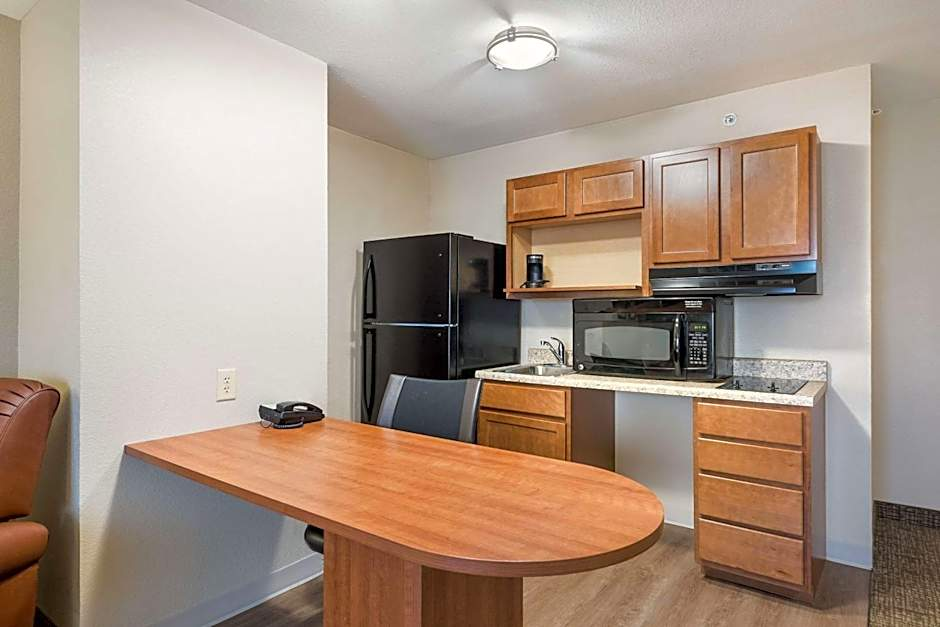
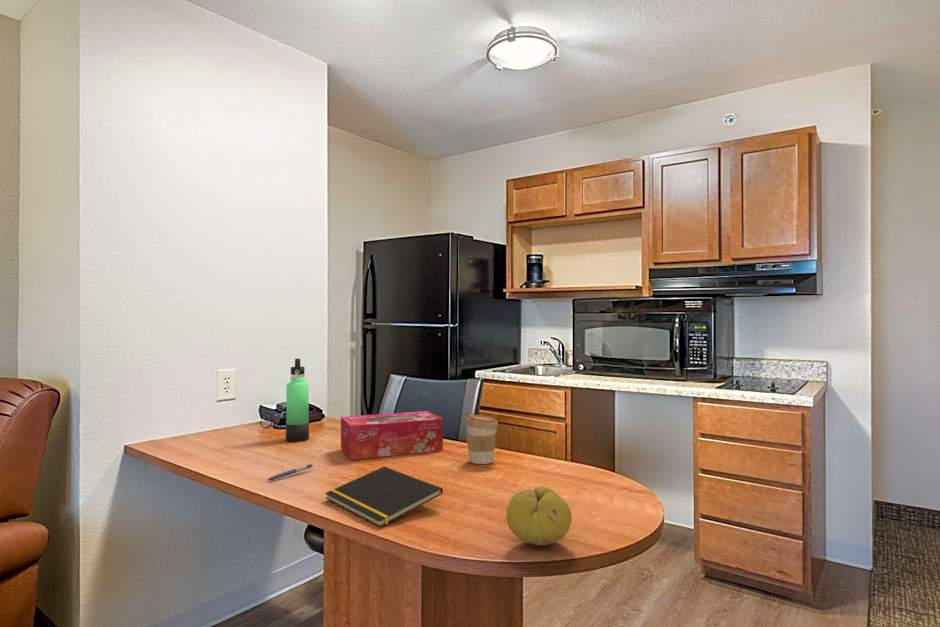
+ thermos bottle [285,358,310,443]
+ coffee cup [464,414,499,465]
+ fruit [505,485,573,547]
+ tissue box [340,410,444,461]
+ notepad [324,466,444,528]
+ pen [266,463,315,482]
